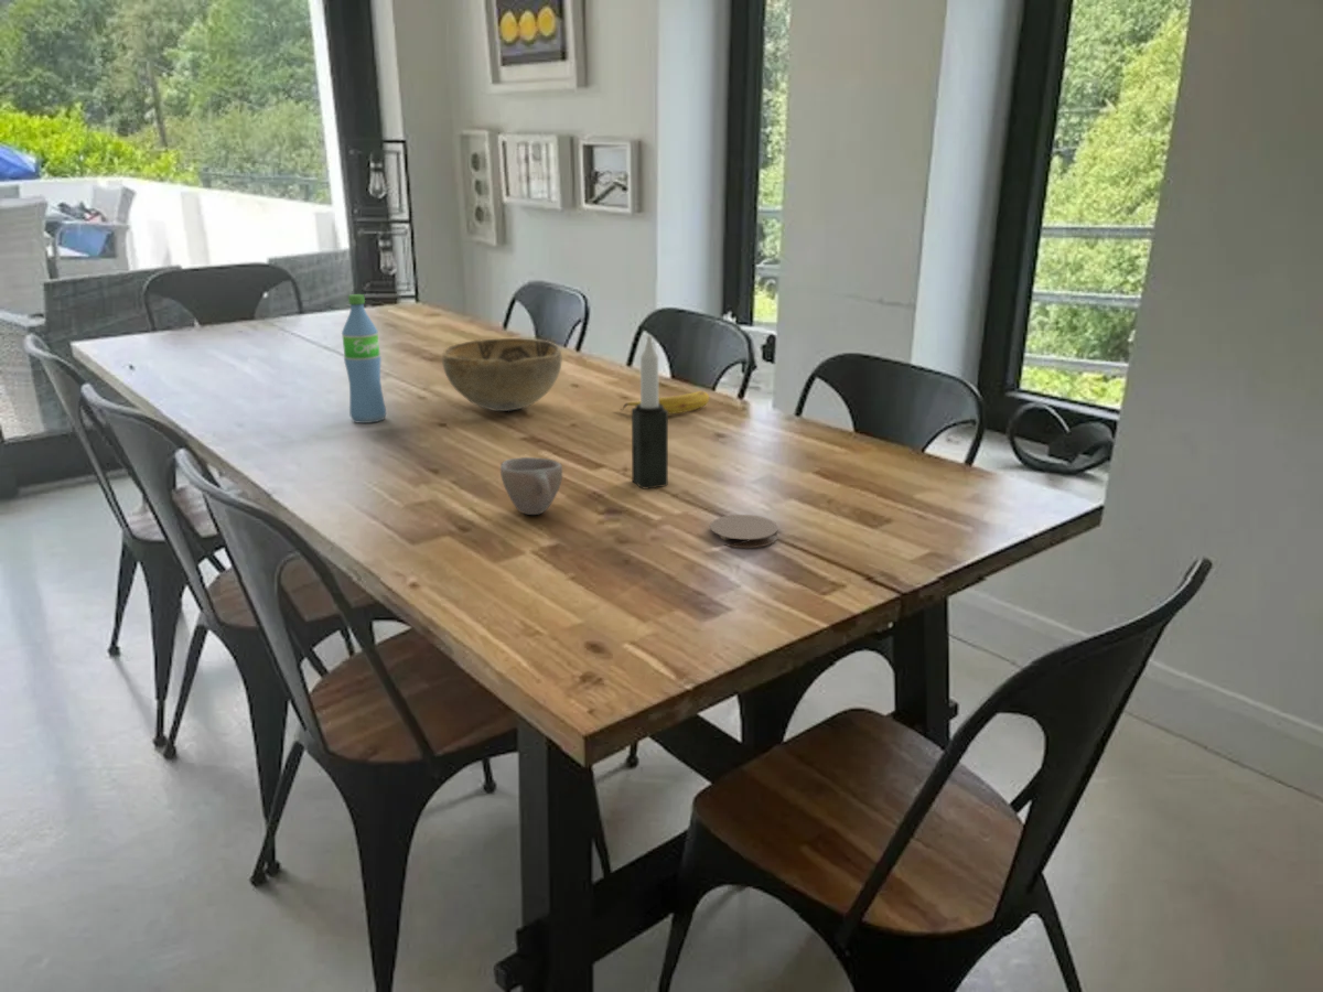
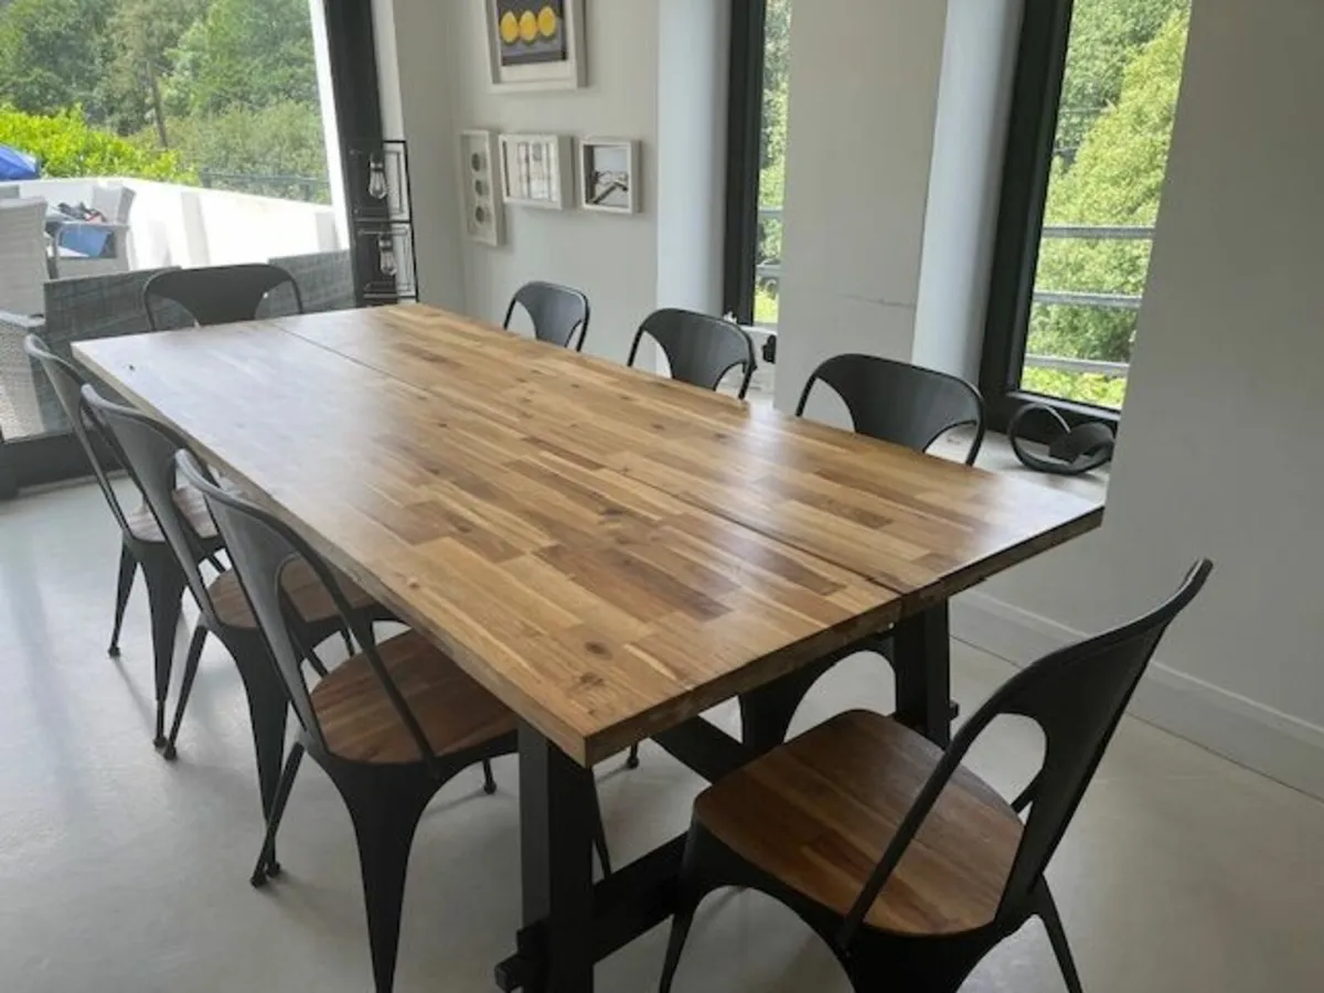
- water bottle [341,293,387,424]
- coaster [709,514,779,549]
- cup [499,456,563,516]
- fruit [620,390,711,416]
- decorative bowl [441,337,562,412]
- candle [631,334,669,490]
